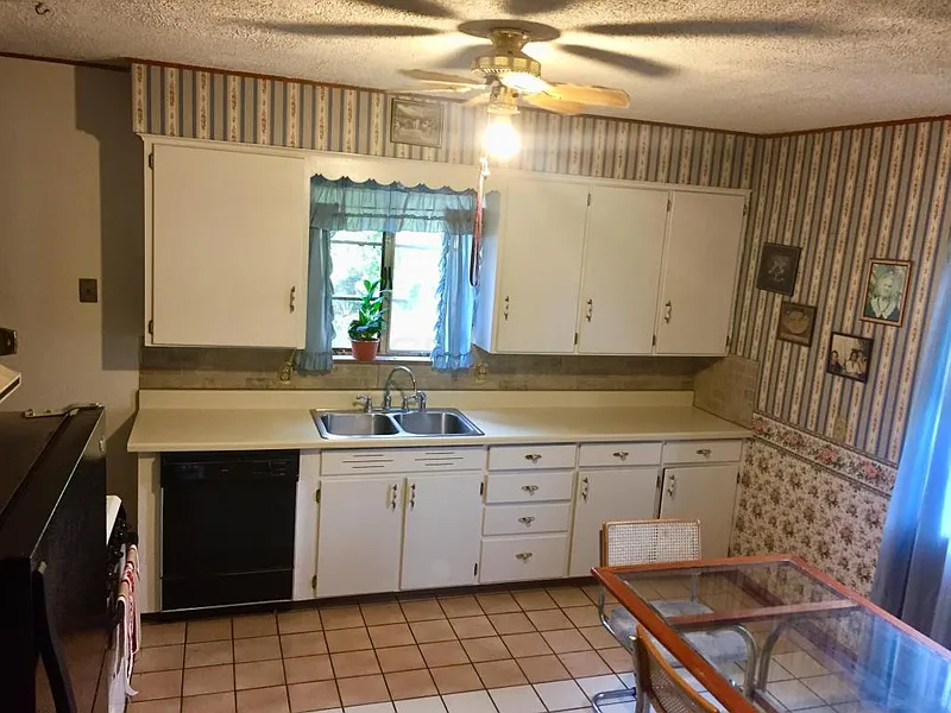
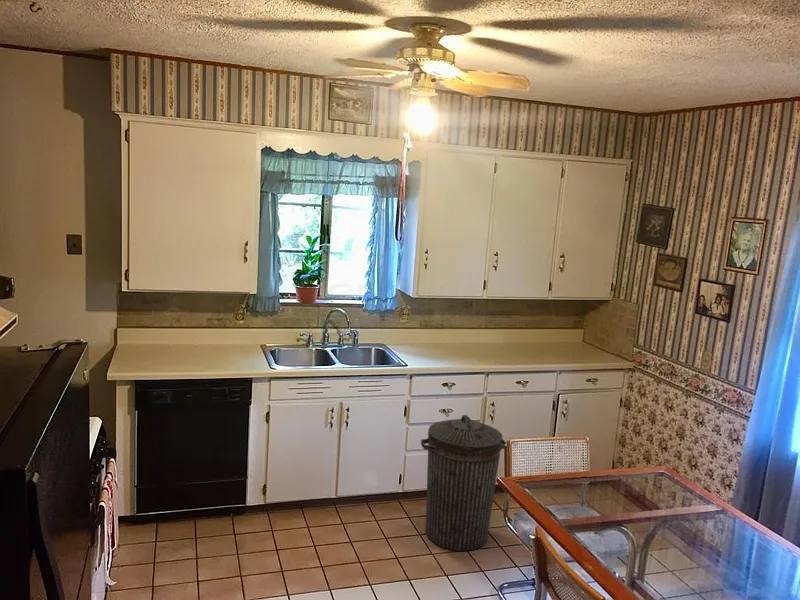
+ trash can [420,414,507,552]
